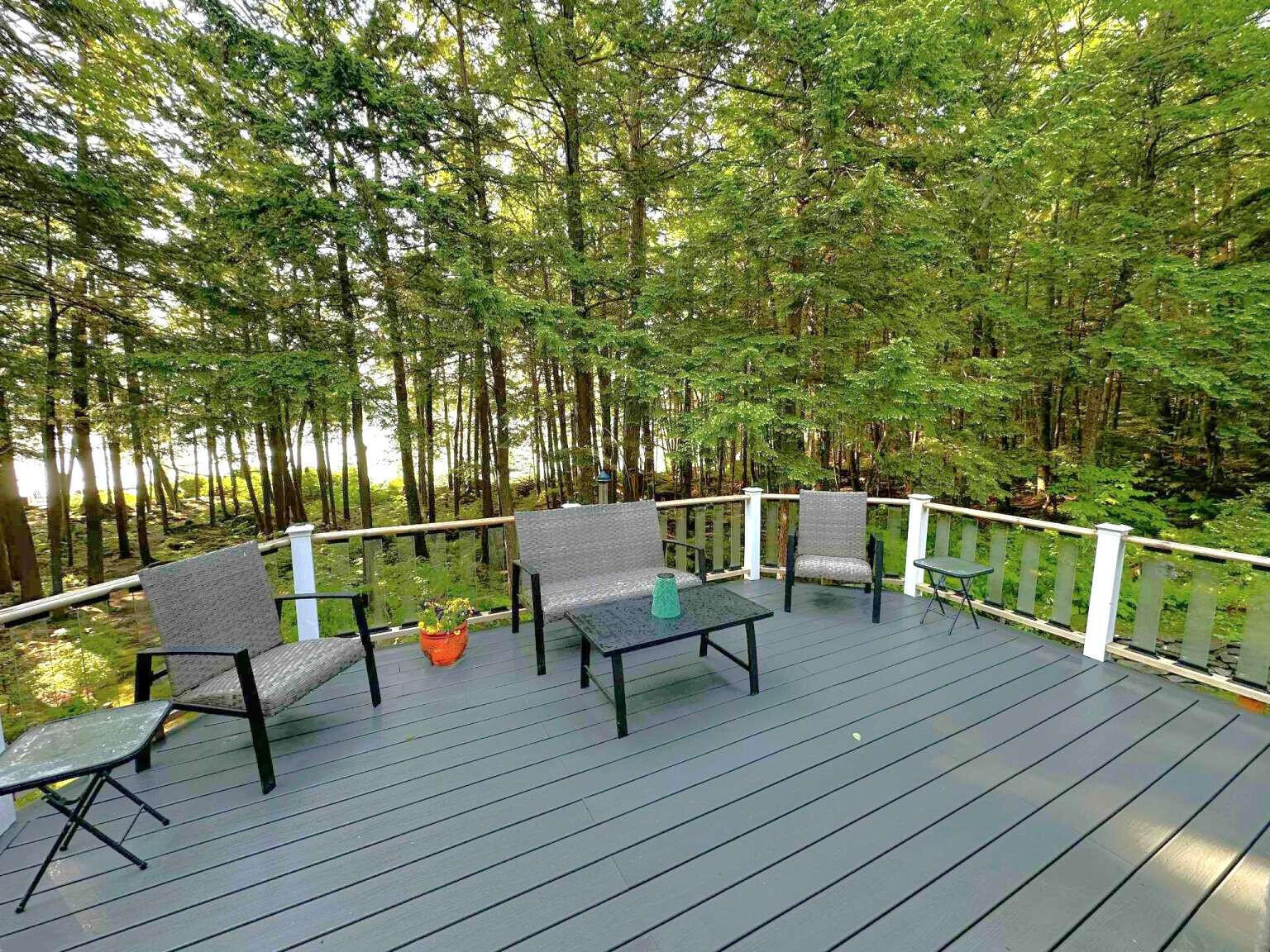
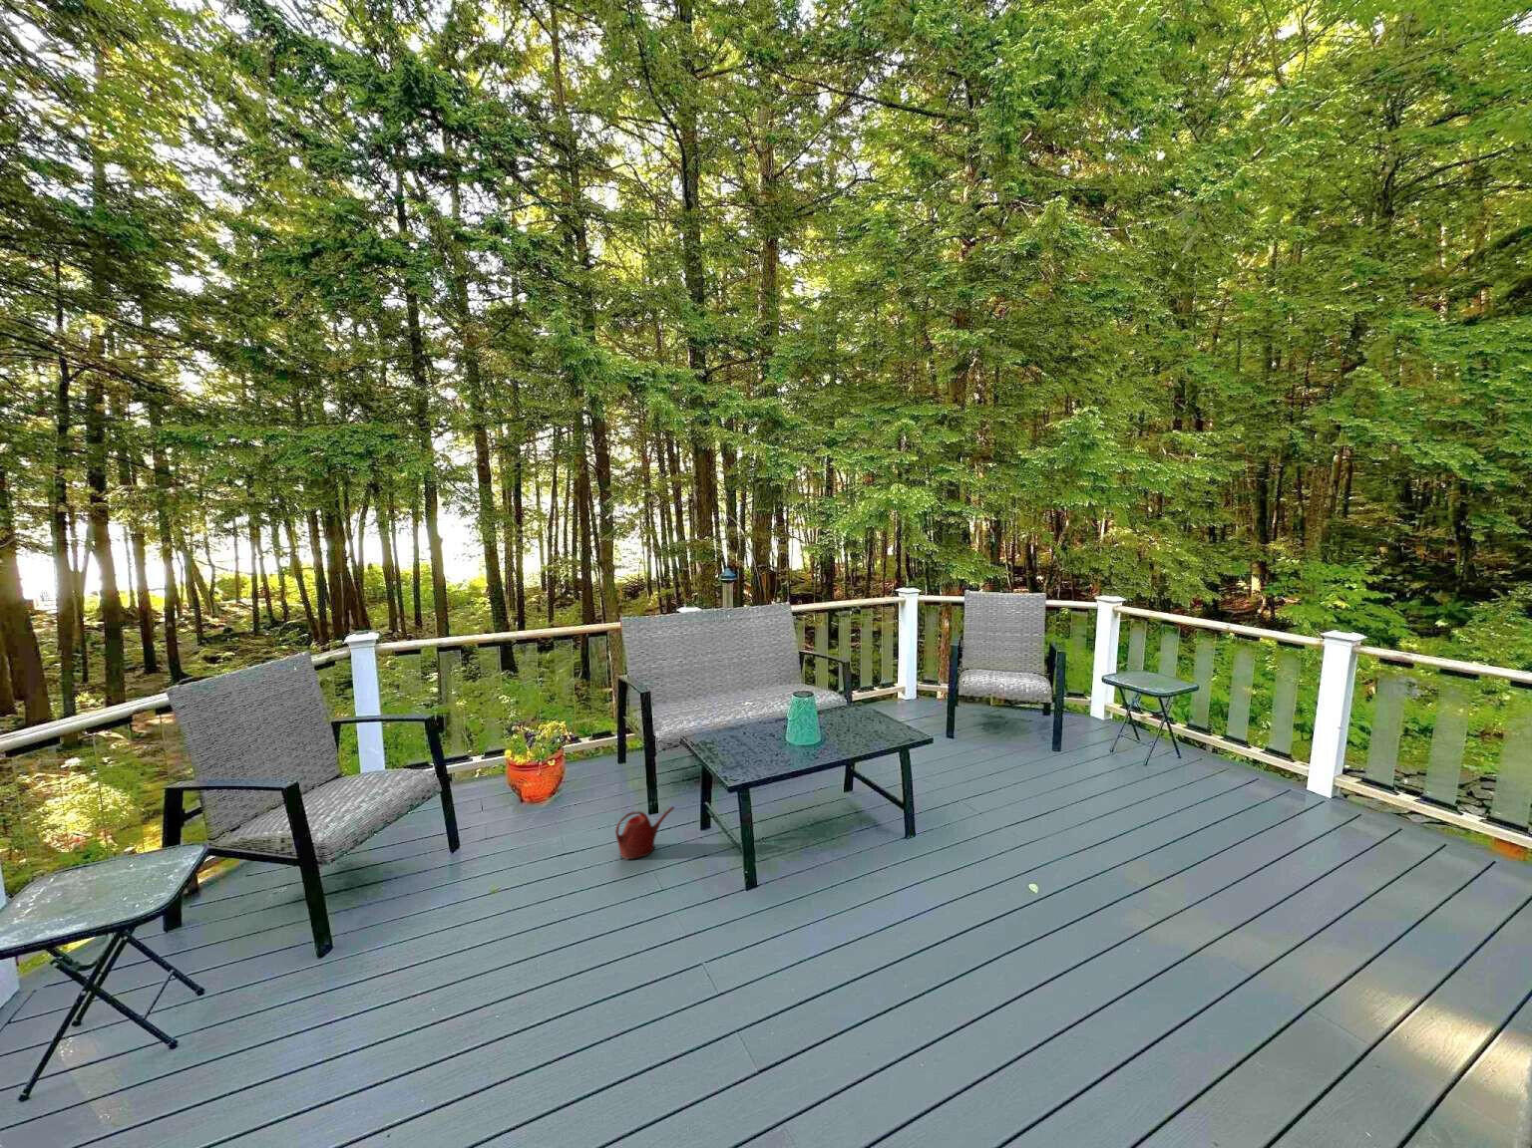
+ watering can [614,806,677,861]
